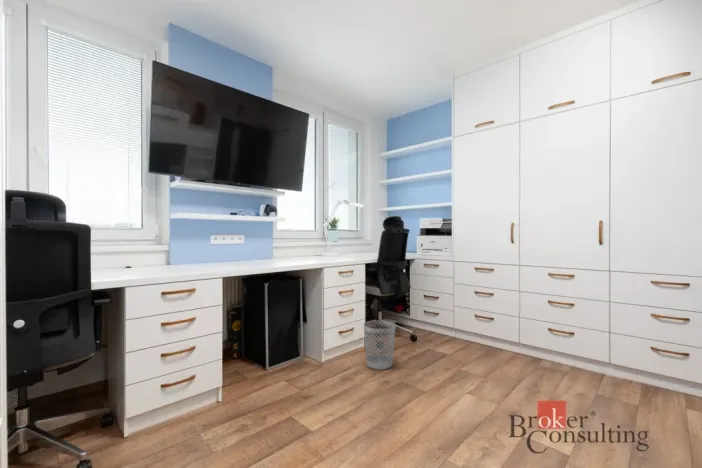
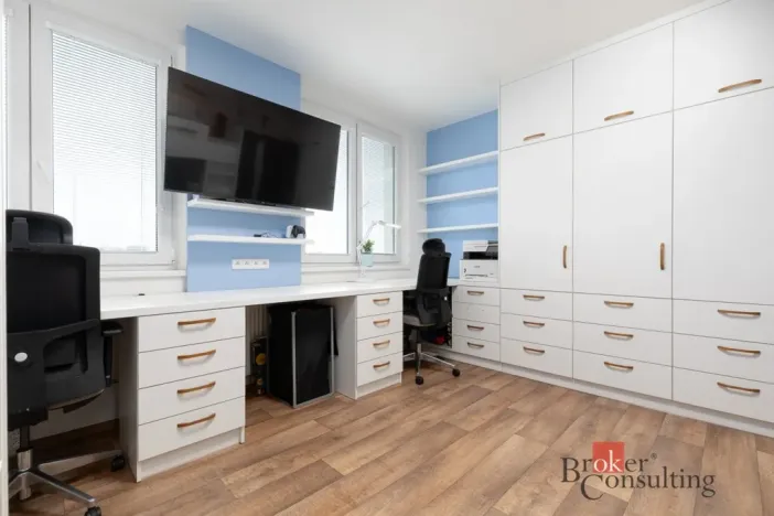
- wastebasket [363,319,397,370]
